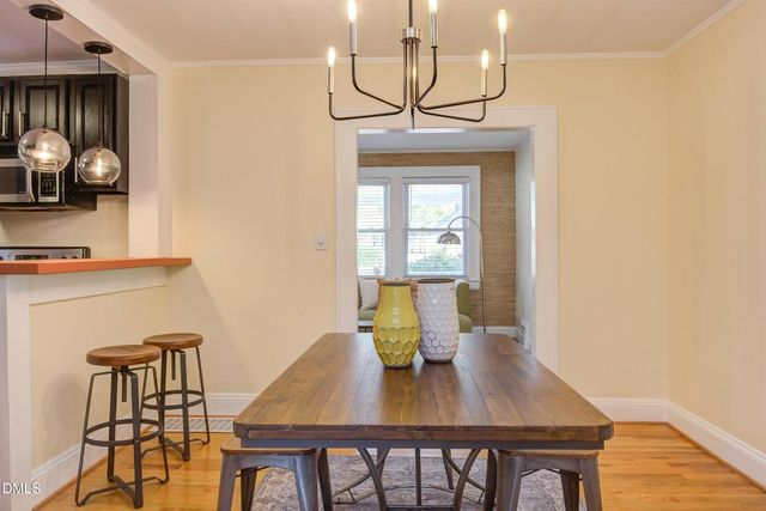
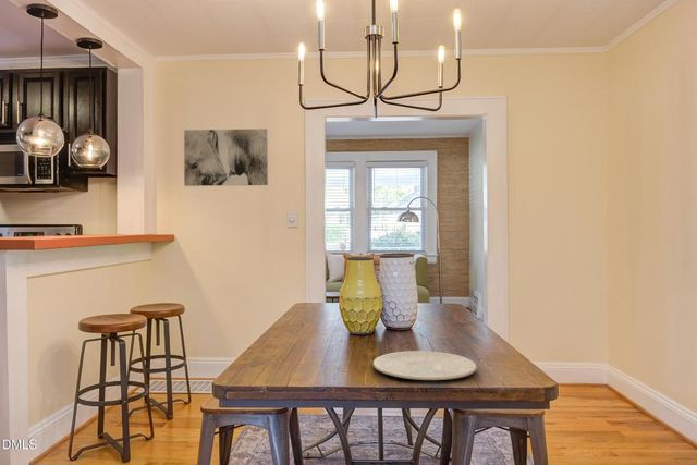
+ plate [372,350,478,381]
+ wall art [183,127,269,187]
